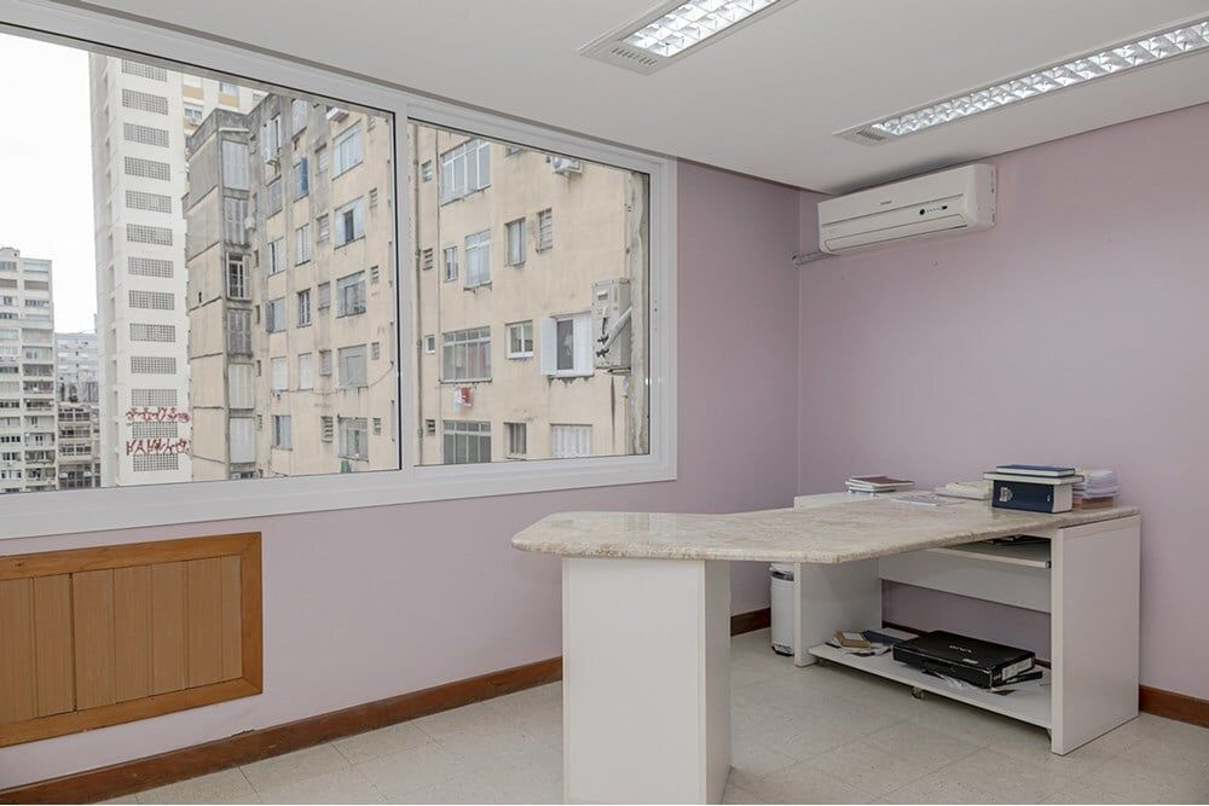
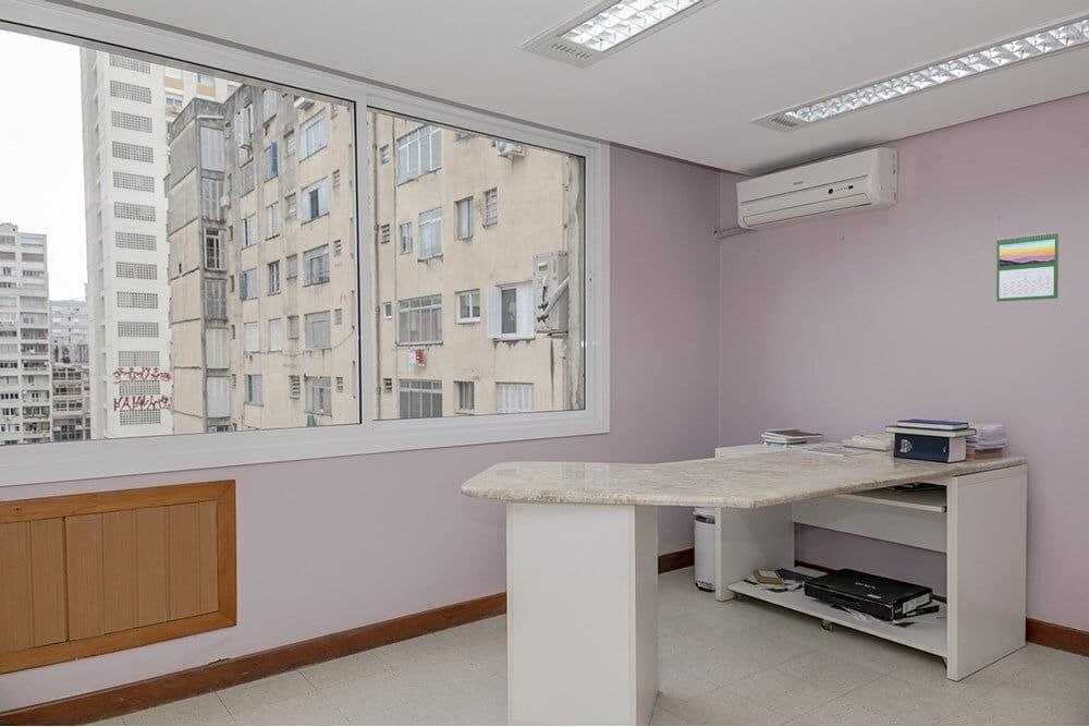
+ calendar [995,231,1060,303]
